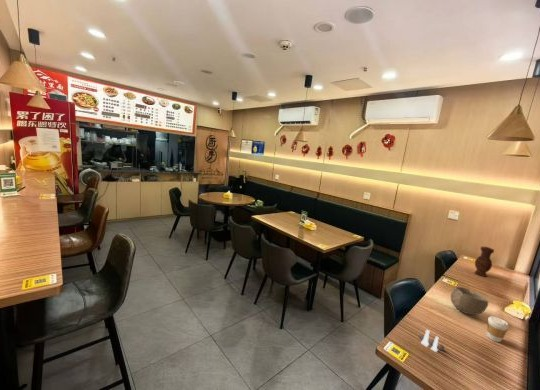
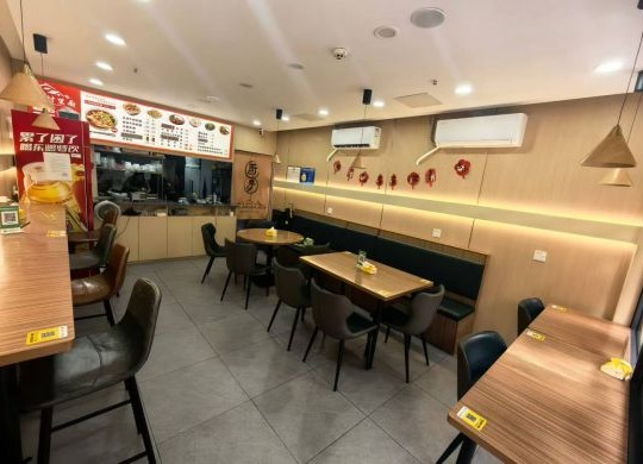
- coffee cup [486,315,510,343]
- vase [473,246,495,278]
- bowl [449,286,489,316]
- salt and pepper shaker set [418,329,445,353]
